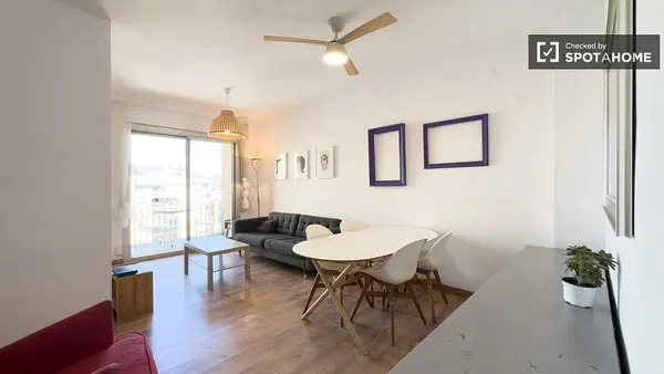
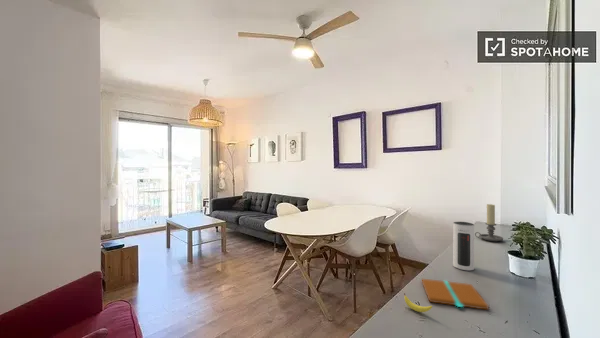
+ speaker [452,221,475,272]
+ candle holder [474,203,504,242]
+ banana [403,293,433,313]
+ book [421,278,490,311]
